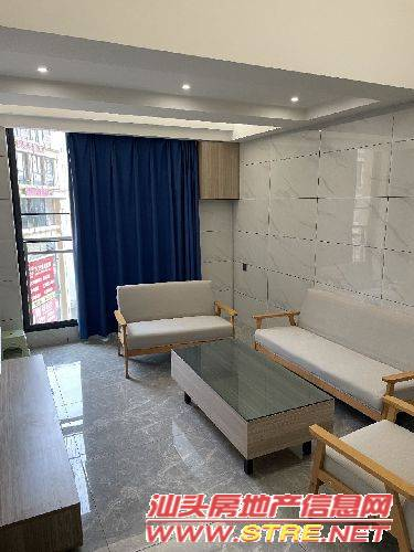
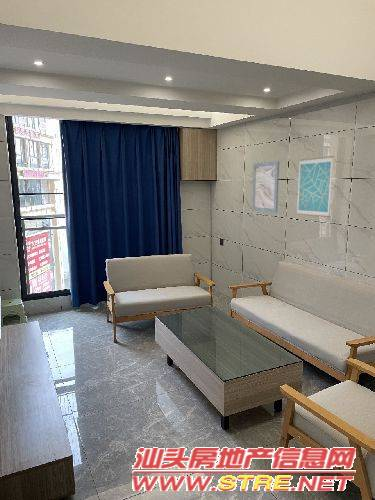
+ wall art [296,155,334,218]
+ wall art [251,160,280,214]
